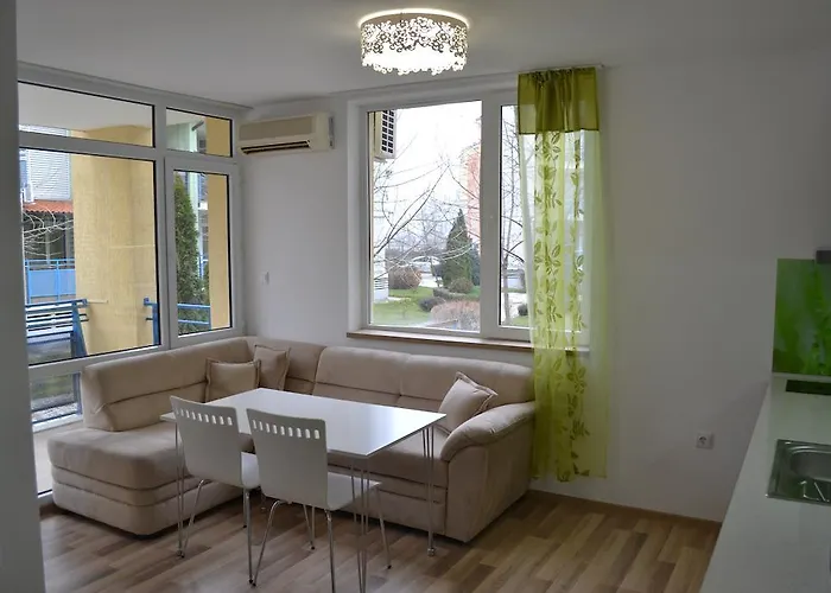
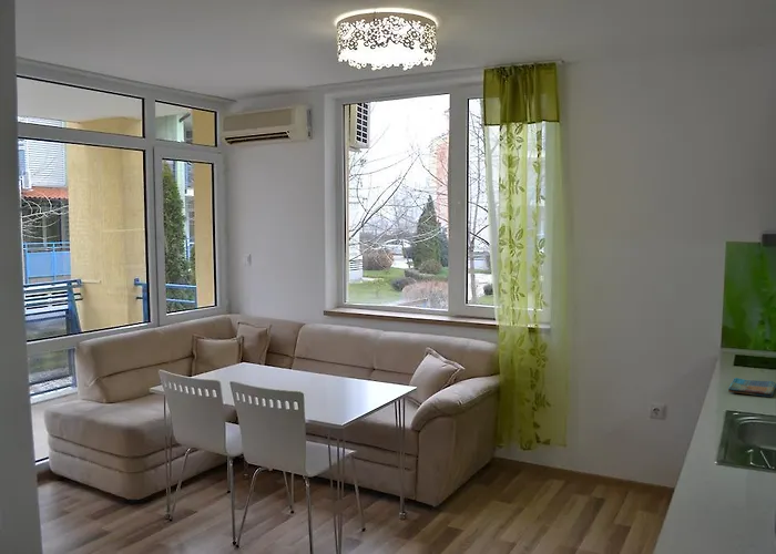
+ dish towel [727,377,776,398]
